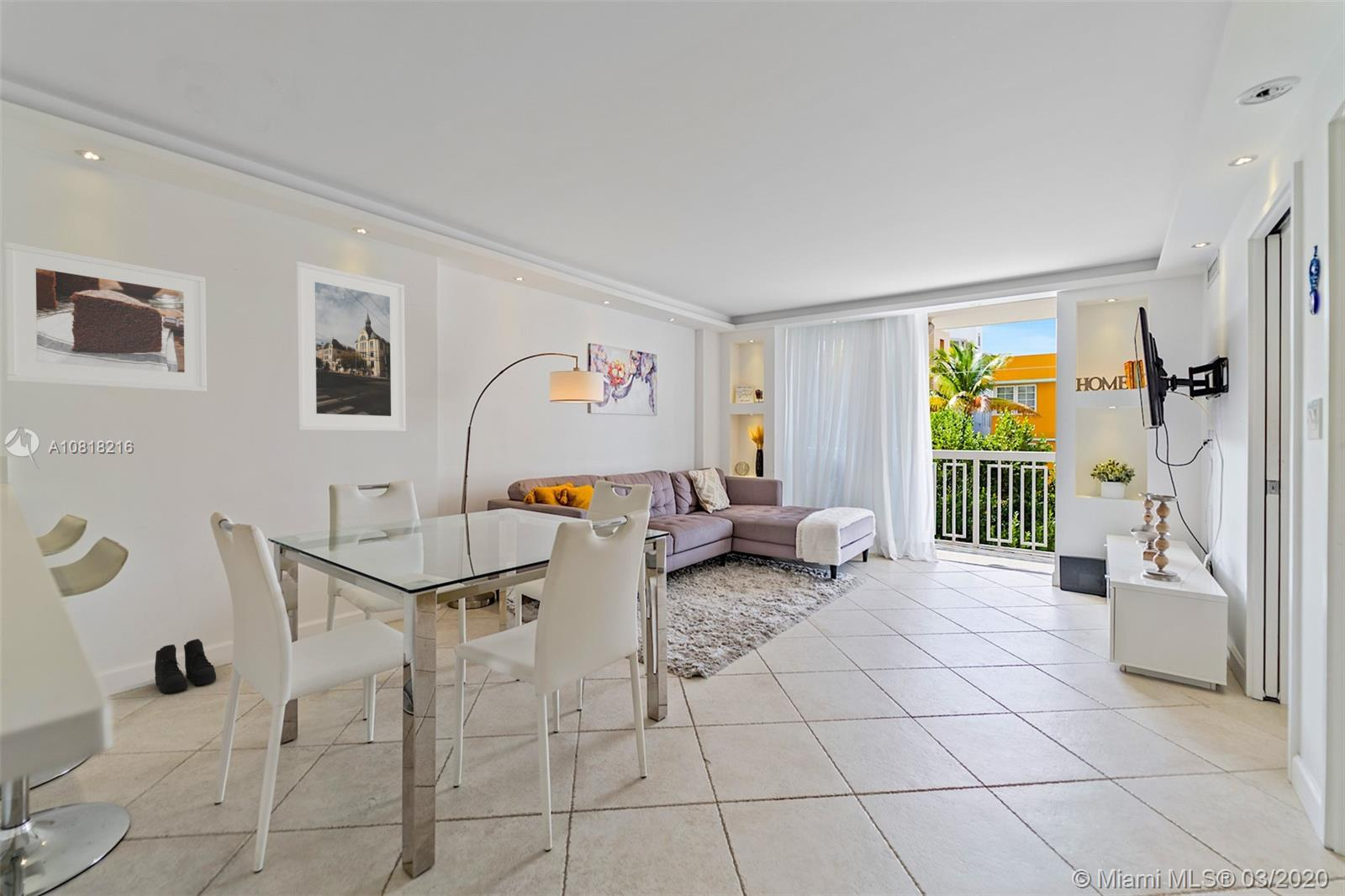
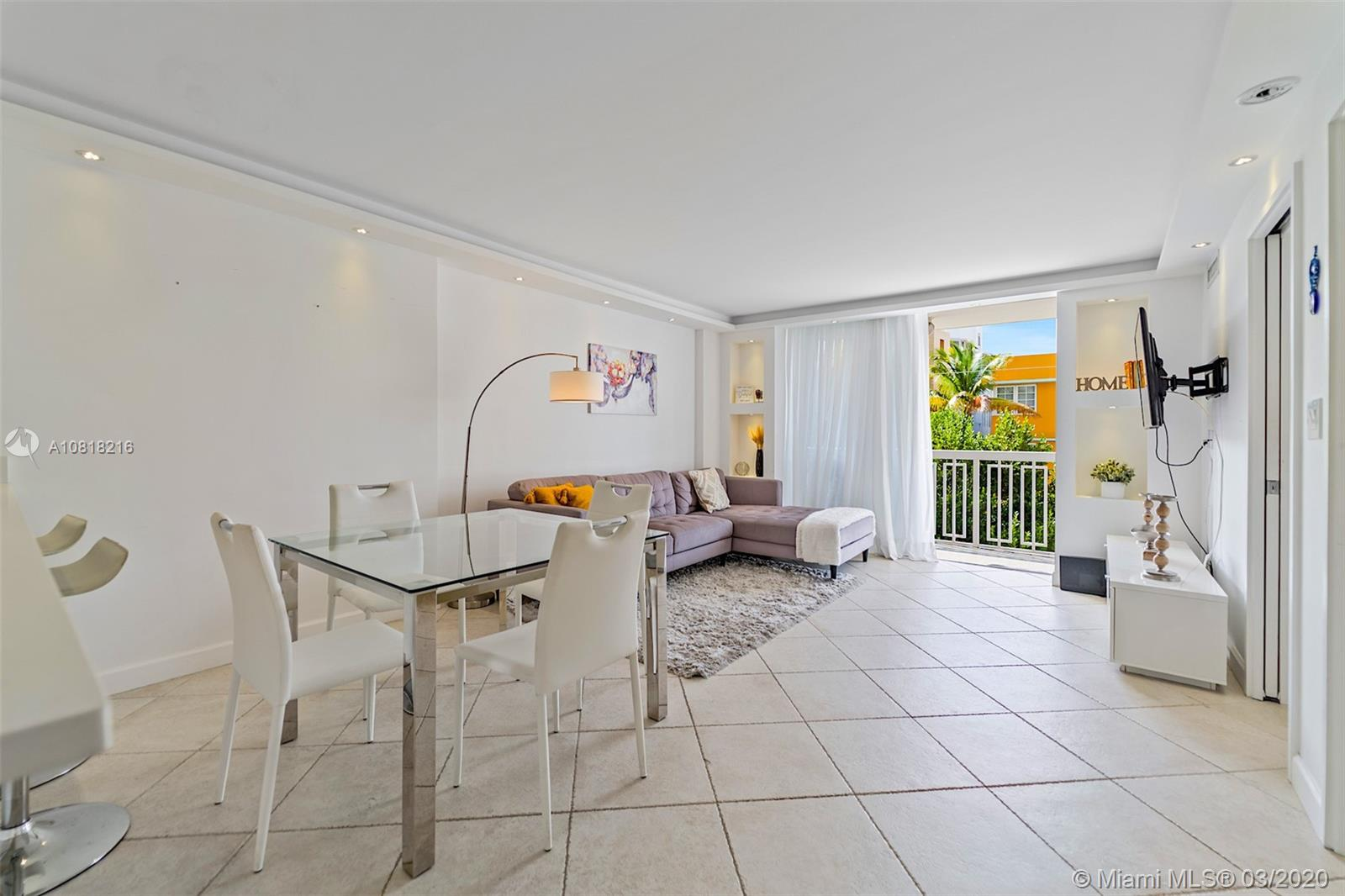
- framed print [294,261,407,432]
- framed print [3,241,208,393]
- boots [154,638,217,694]
